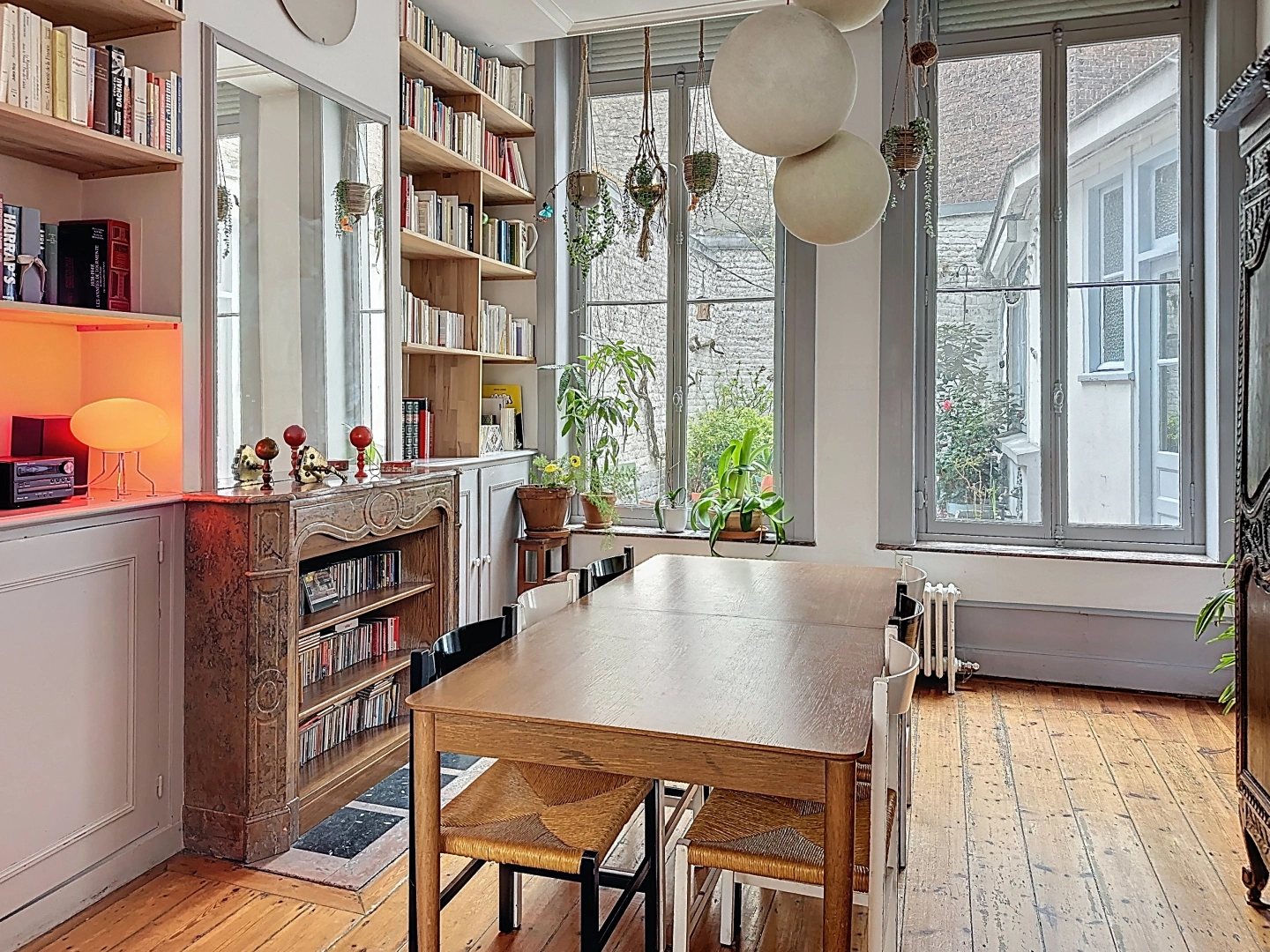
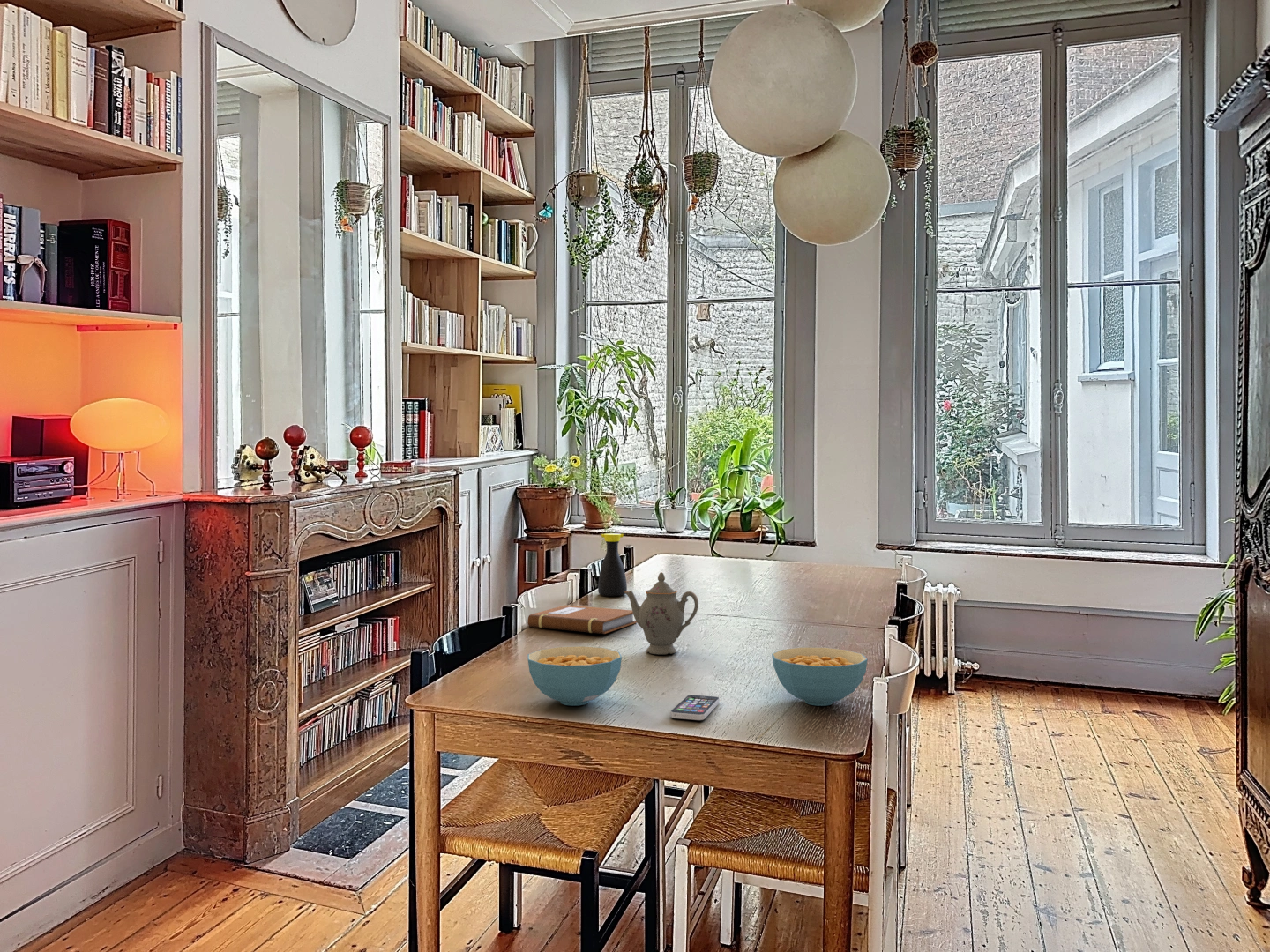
+ smartphone [669,694,721,721]
+ chinaware [624,571,699,655]
+ cereal bowl [527,645,623,706]
+ cereal bowl [771,646,868,707]
+ notebook [527,604,637,635]
+ bottle [597,532,628,597]
